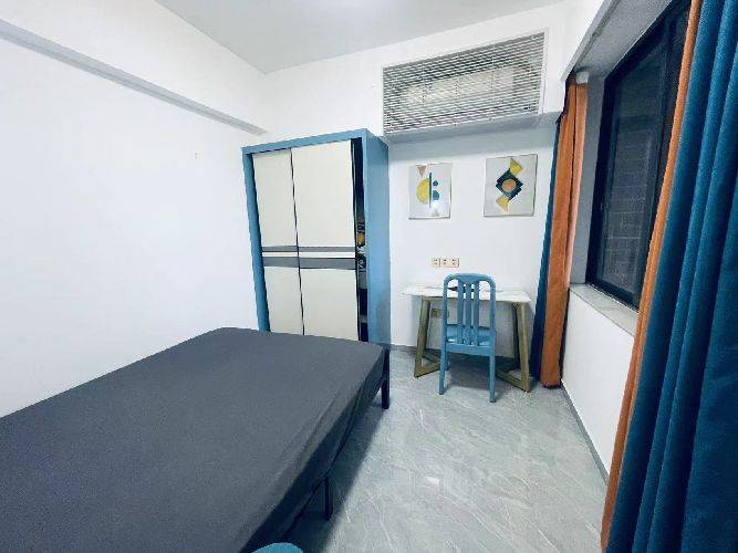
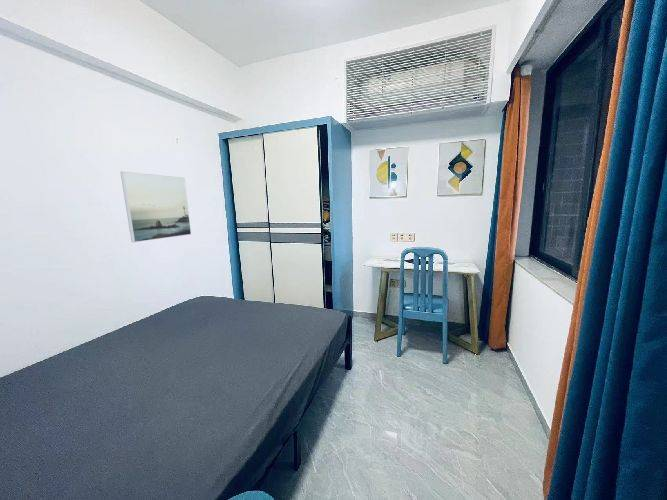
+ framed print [120,171,192,243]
